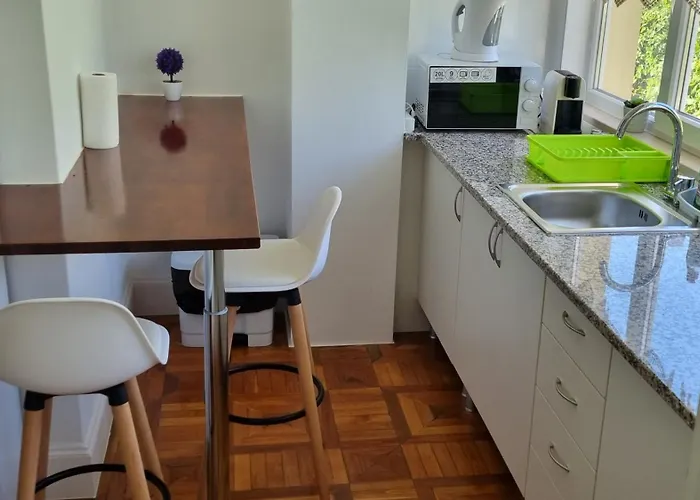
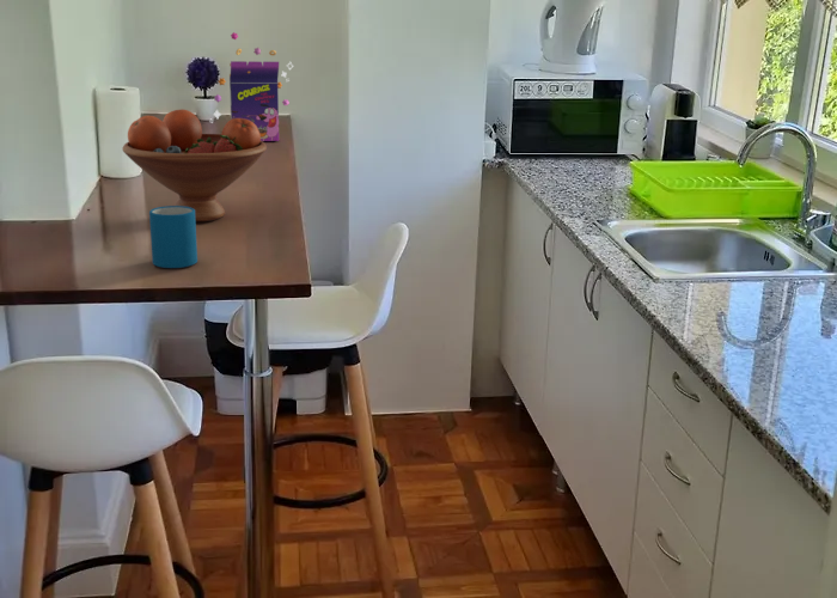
+ fruit bowl [121,108,268,222]
+ cereal box [208,31,294,142]
+ mug [148,205,198,269]
